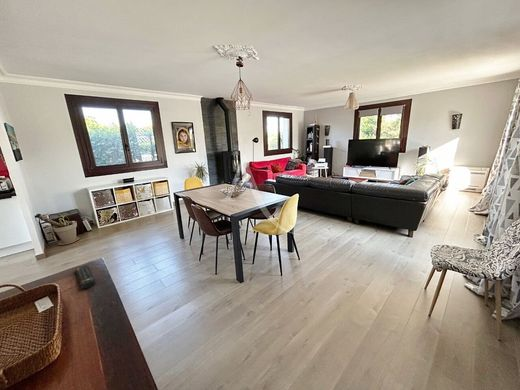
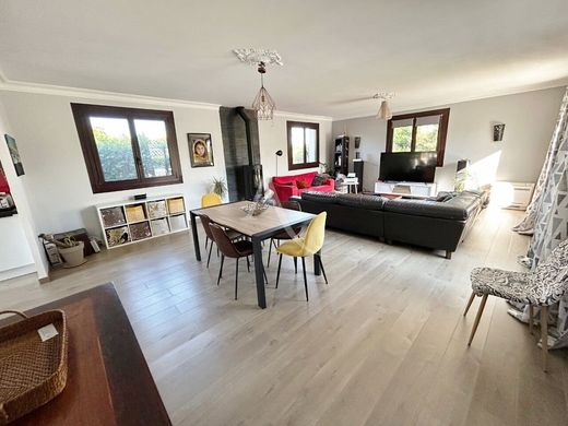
- remote control [74,264,97,290]
